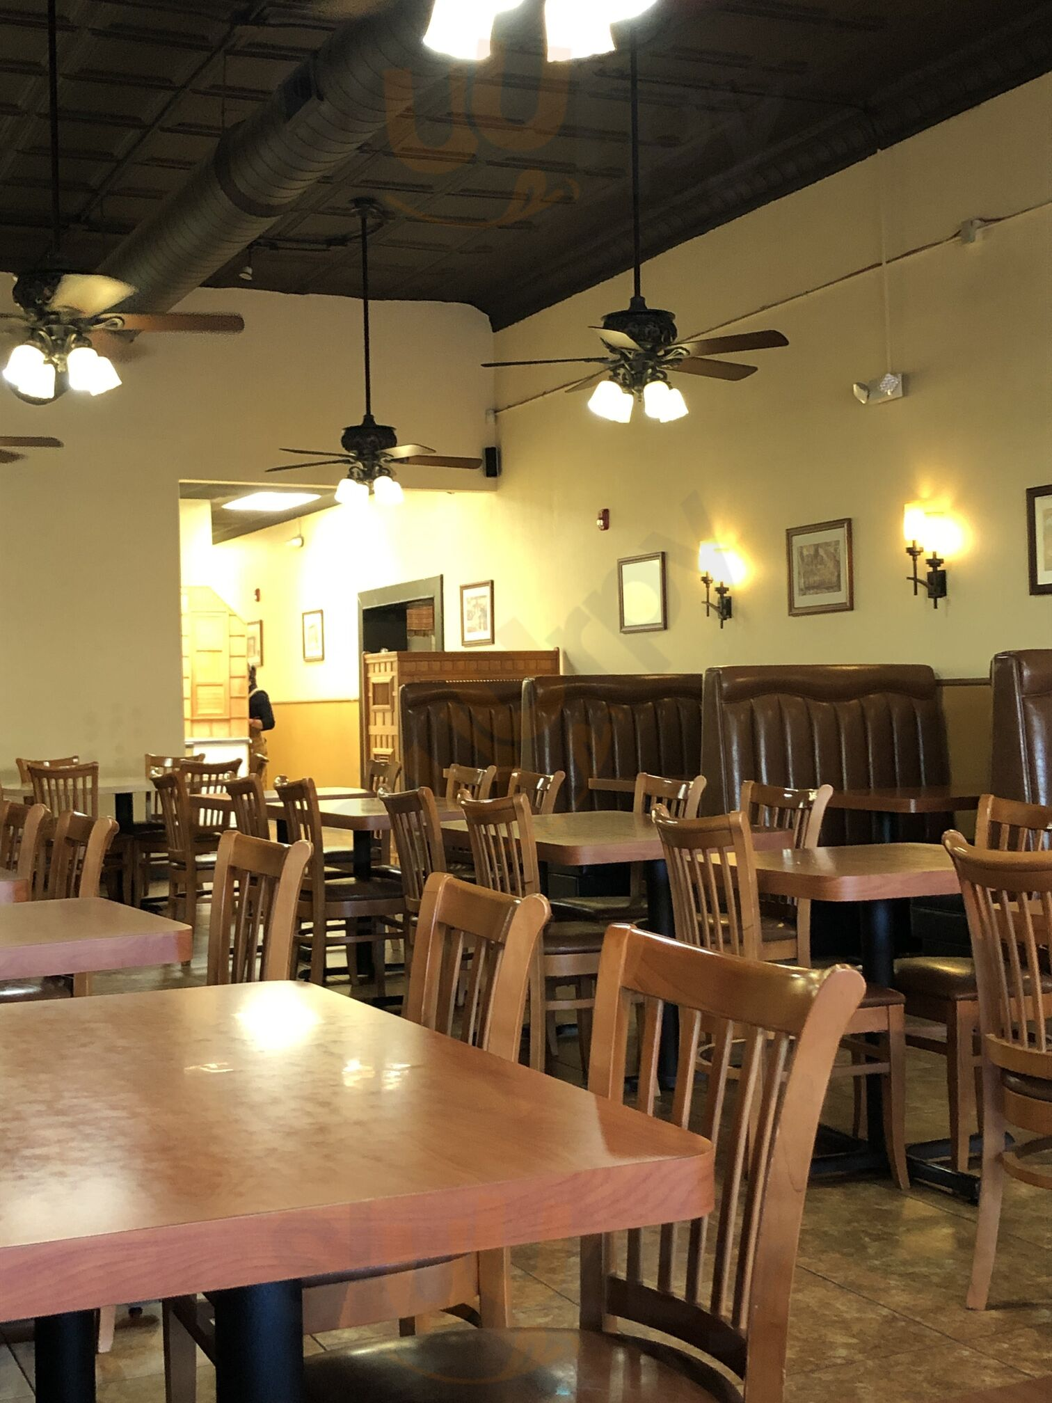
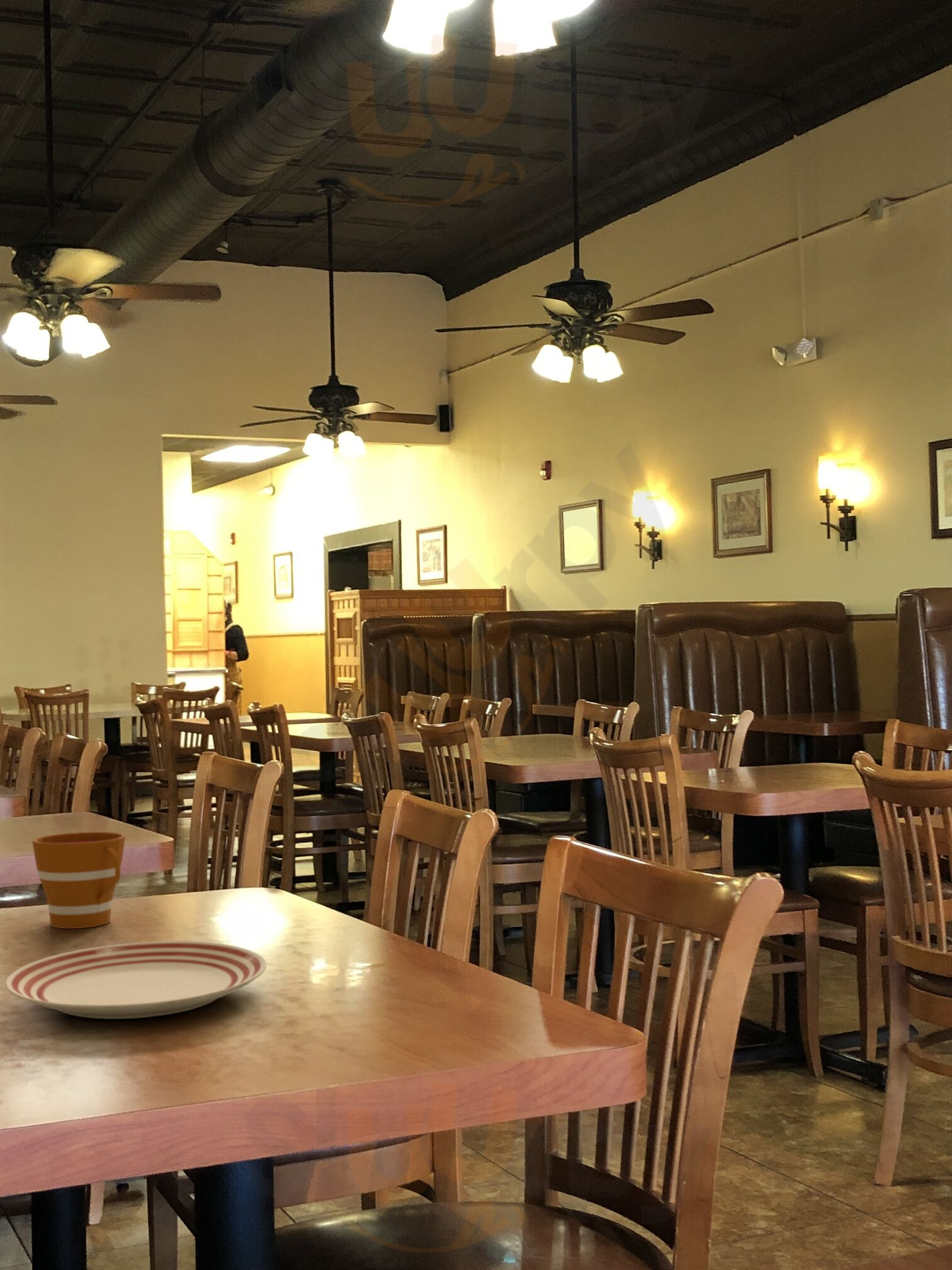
+ dinner plate [5,941,267,1019]
+ cup [32,832,126,929]
